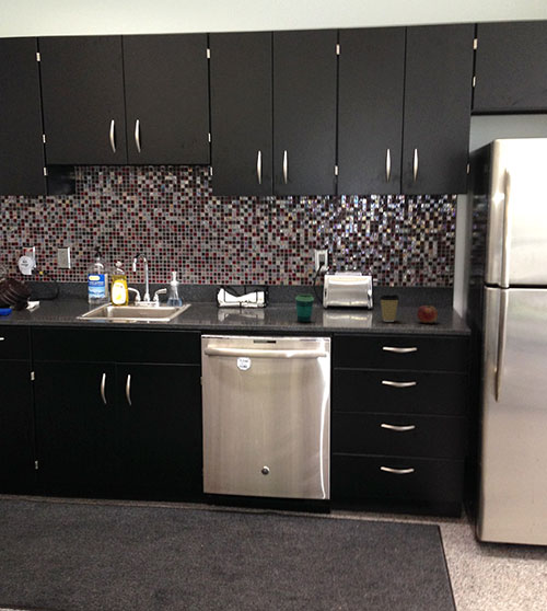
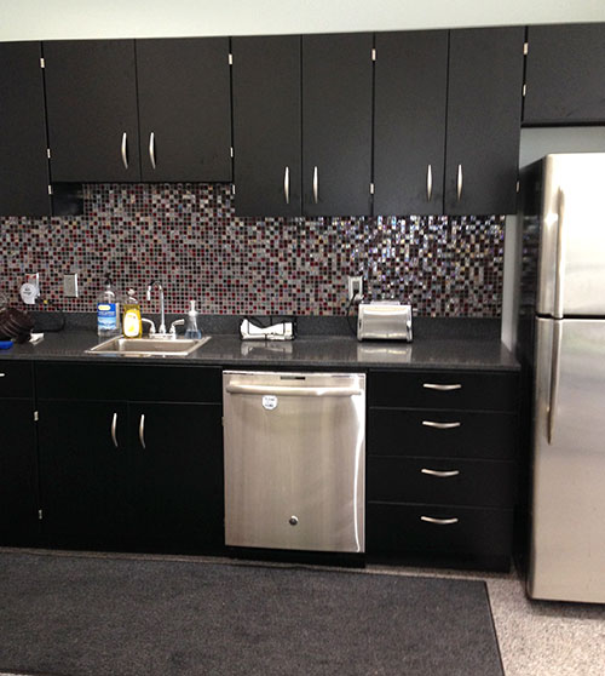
- coffee cup [379,293,400,323]
- cup [294,293,315,323]
- fruit [416,304,439,324]
